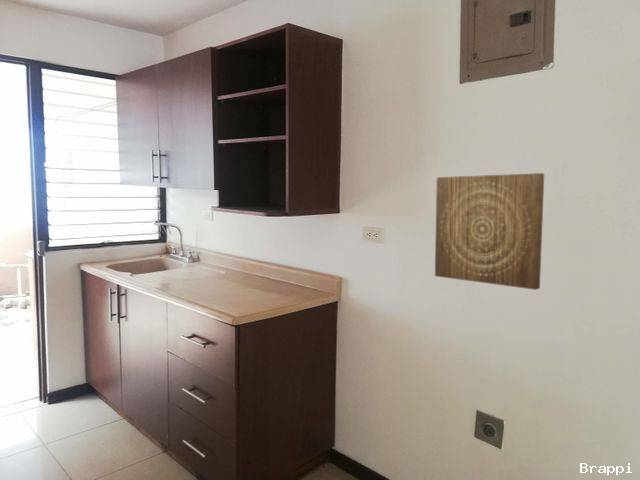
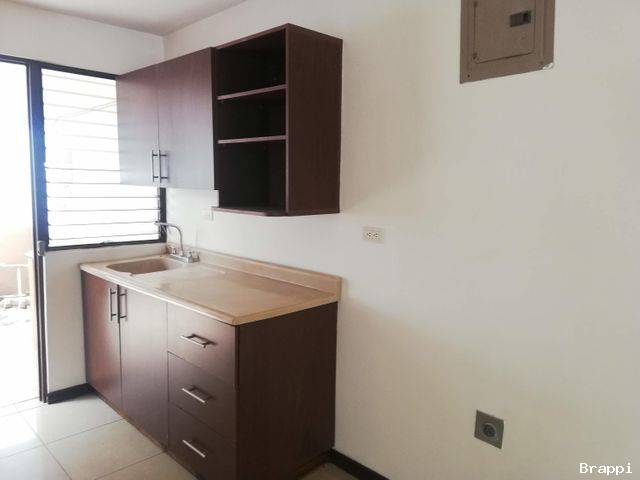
- wall art [434,172,545,291]
